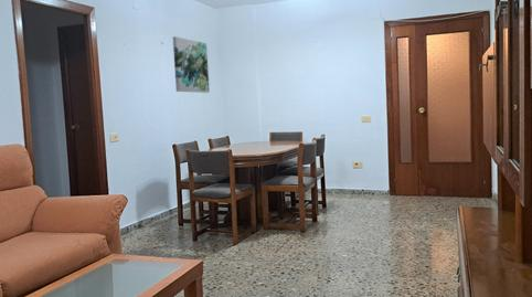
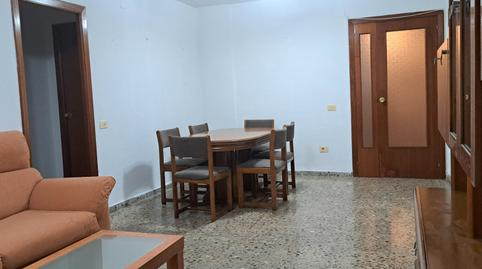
- wall art [172,35,211,94]
